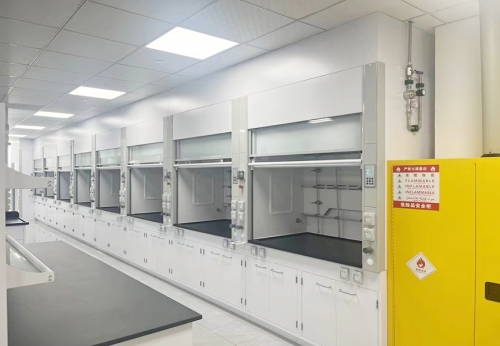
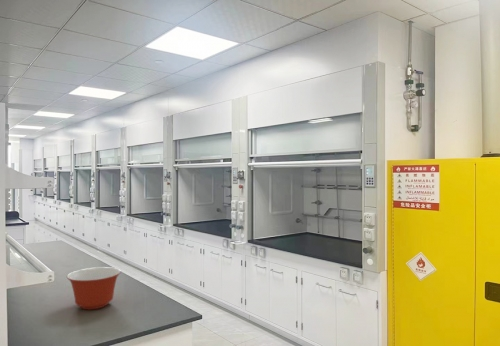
+ mixing bowl [66,266,122,310]
